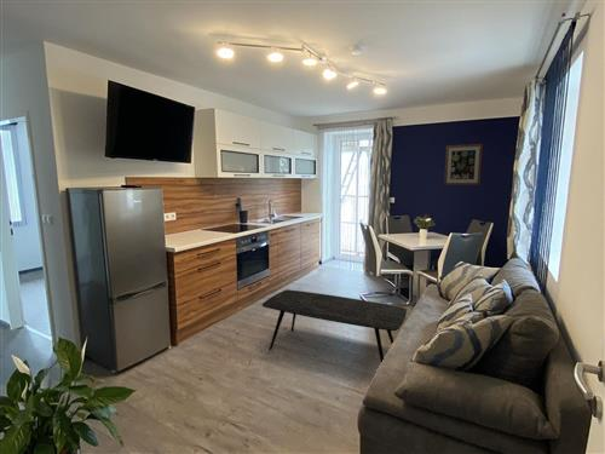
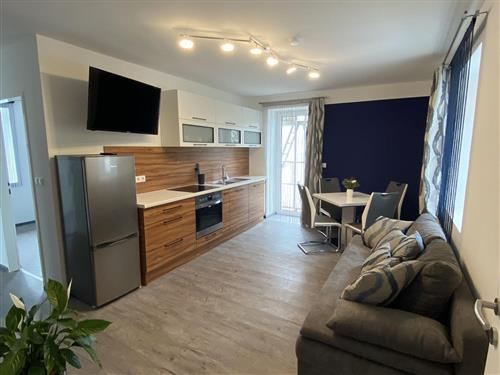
- coffee table [261,288,408,363]
- wall art [443,143,484,186]
